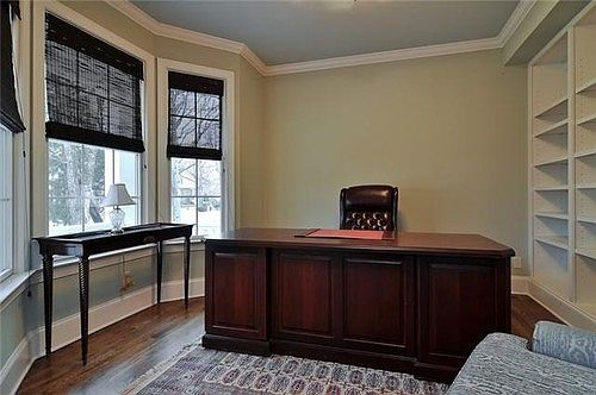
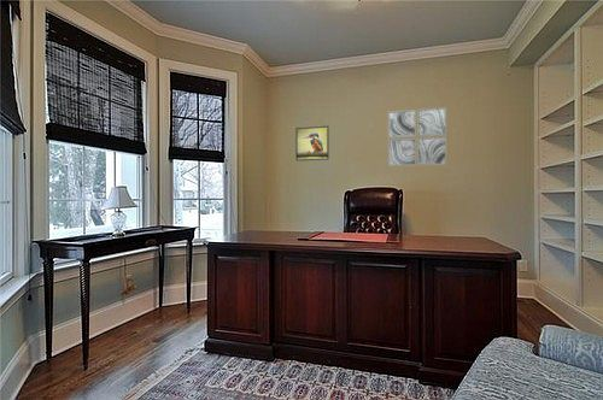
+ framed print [294,124,330,161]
+ wall art [387,106,447,167]
